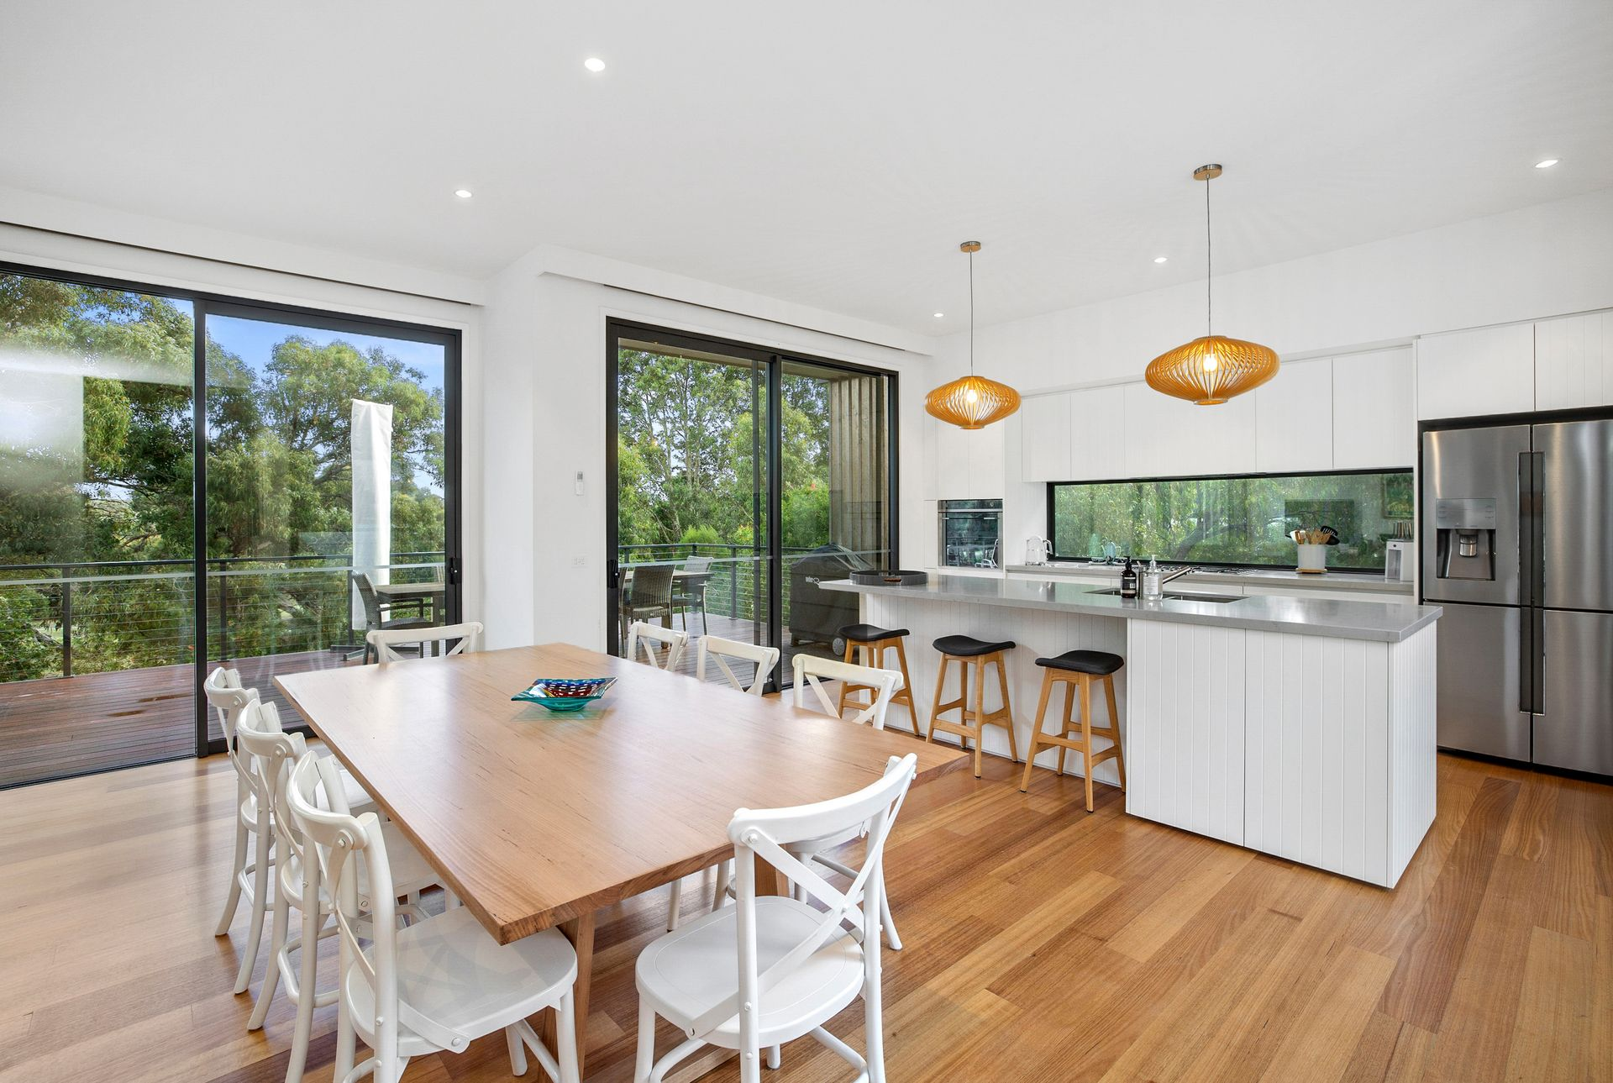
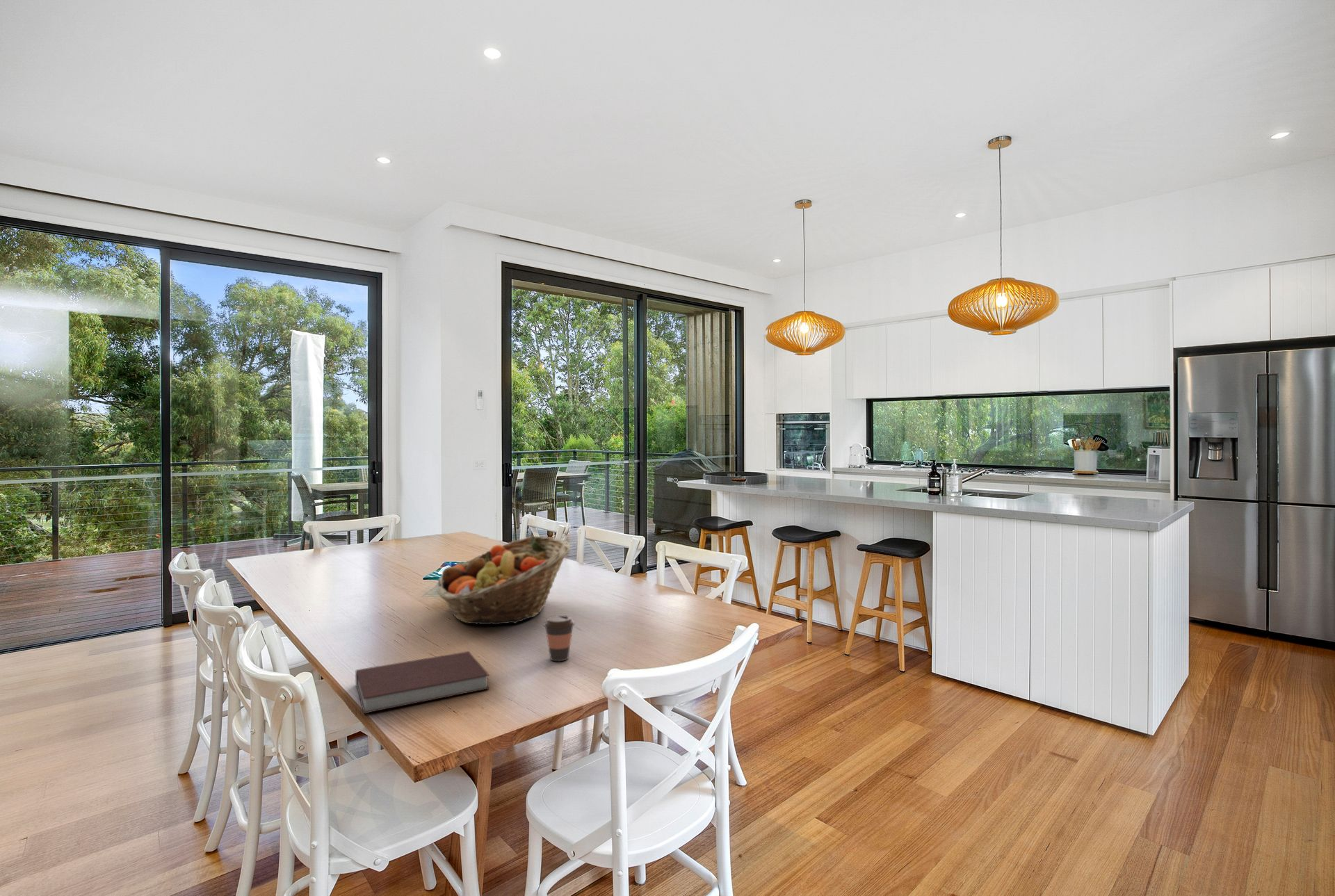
+ coffee cup [542,614,576,662]
+ fruit basket [435,535,571,625]
+ notebook [355,651,490,715]
